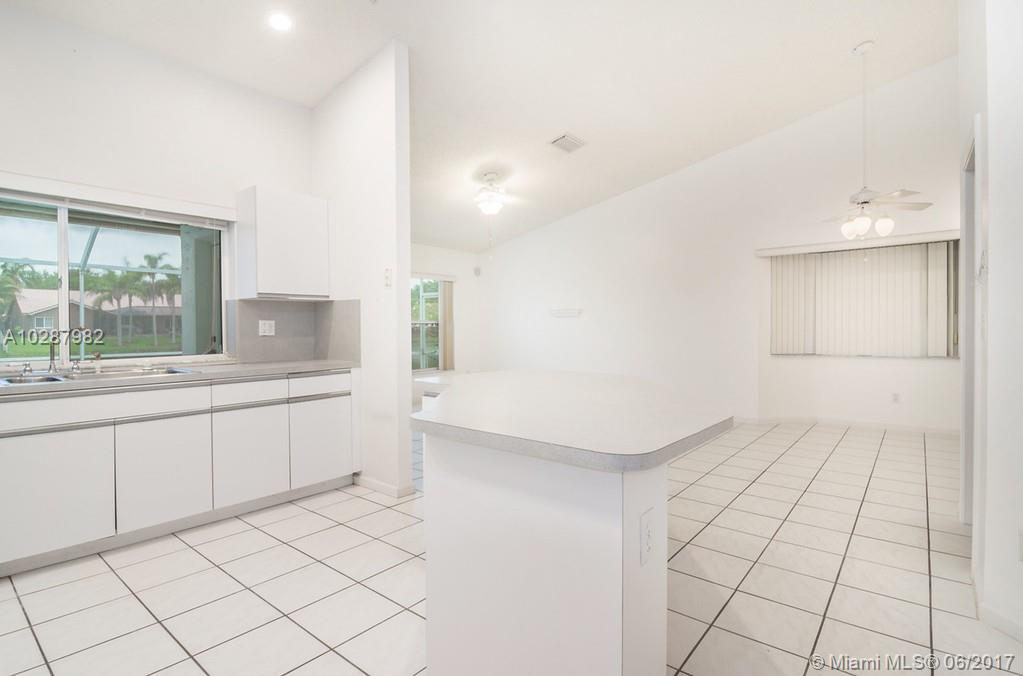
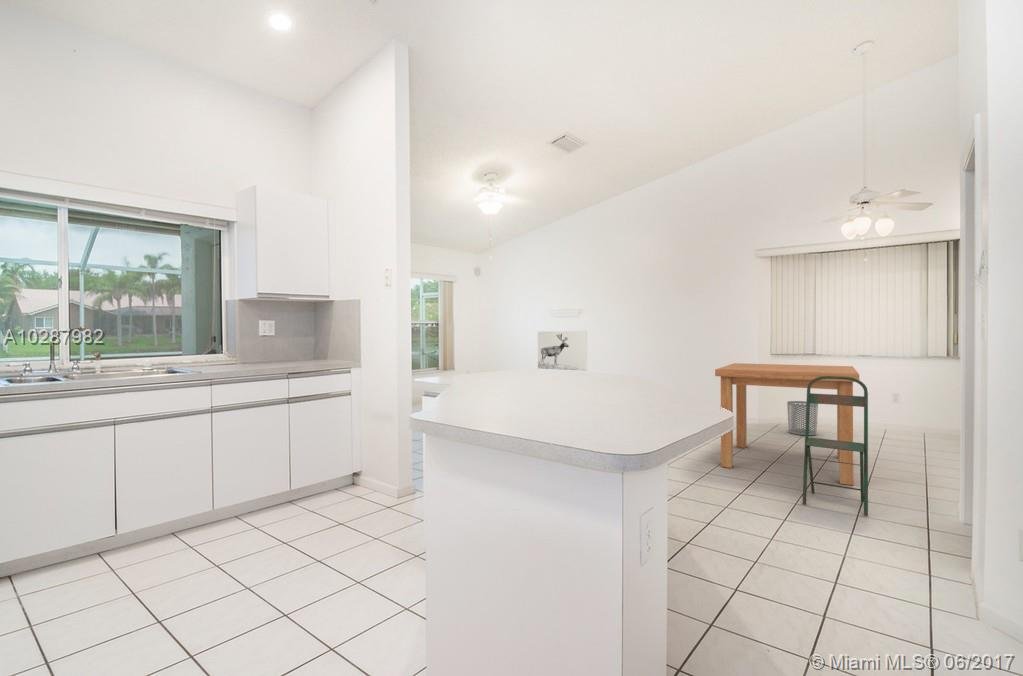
+ waste bin [786,400,819,436]
+ wall art [537,330,588,372]
+ dining table [714,362,860,486]
+ folding chair [801,376,869,517]
